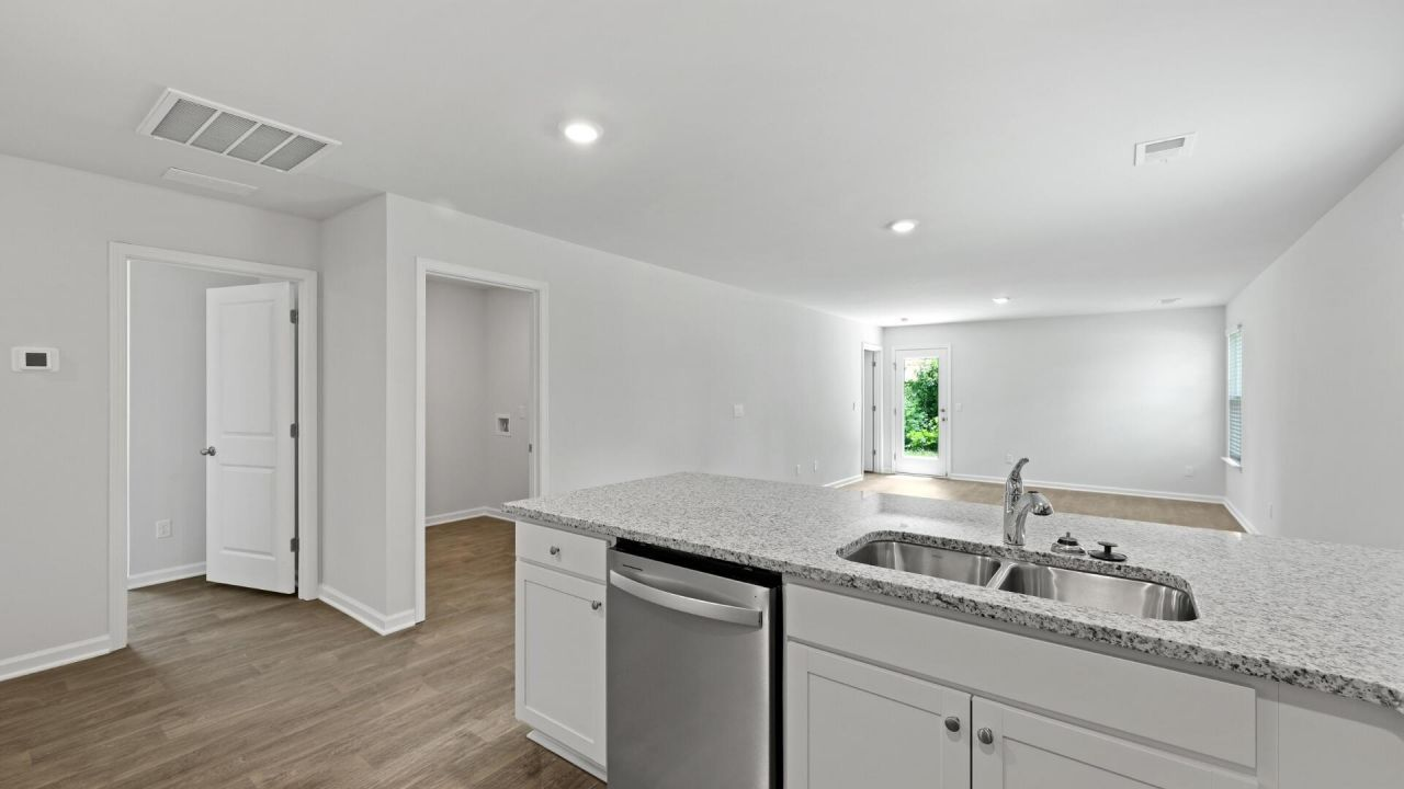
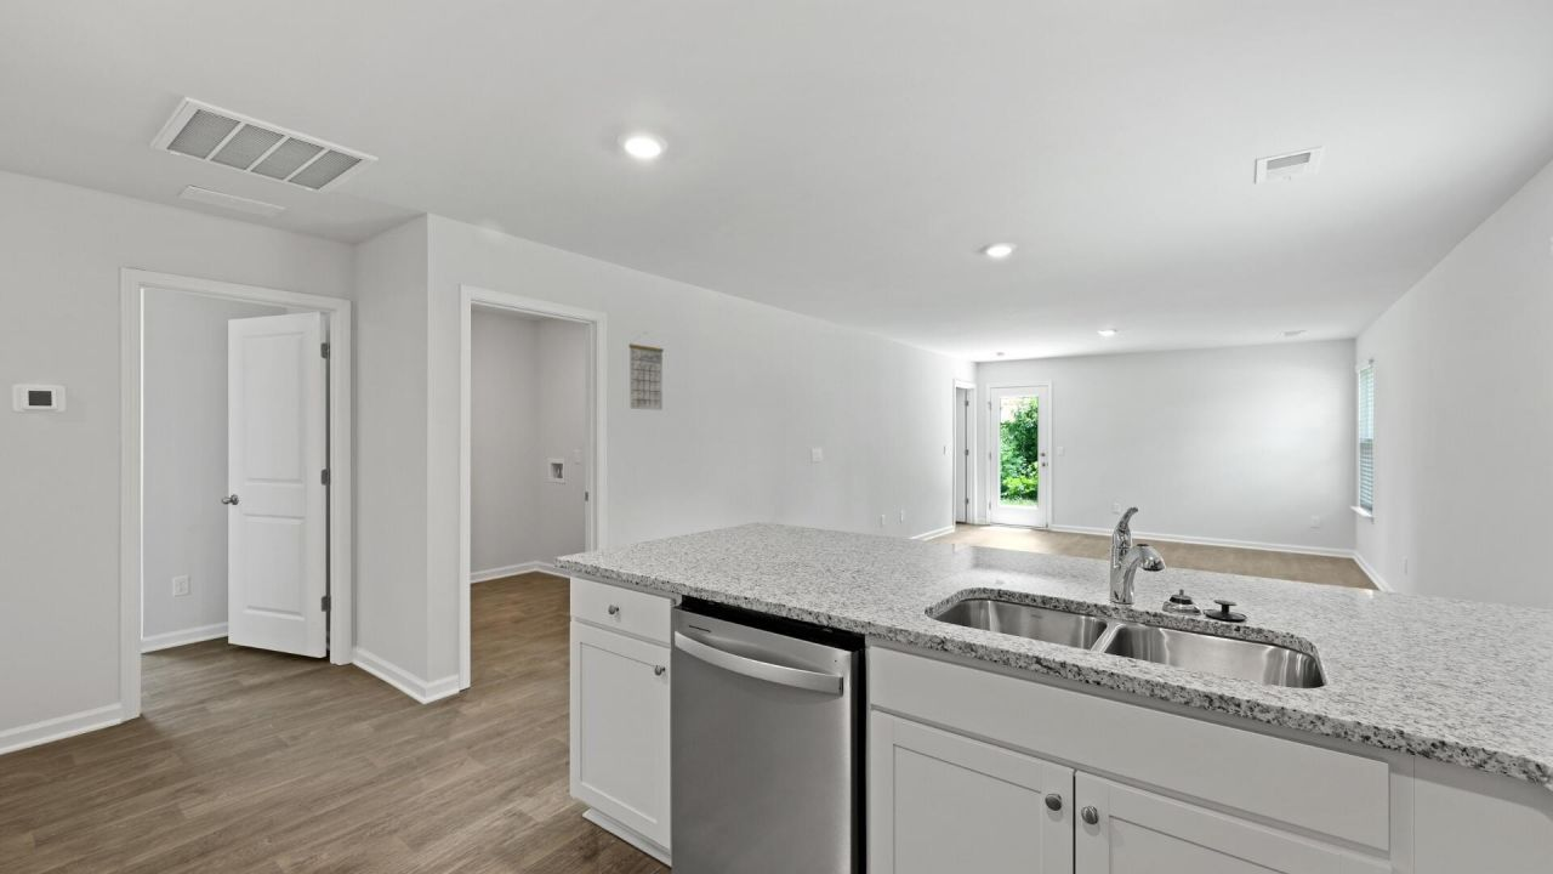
+ calendar [627,330,665,412]
